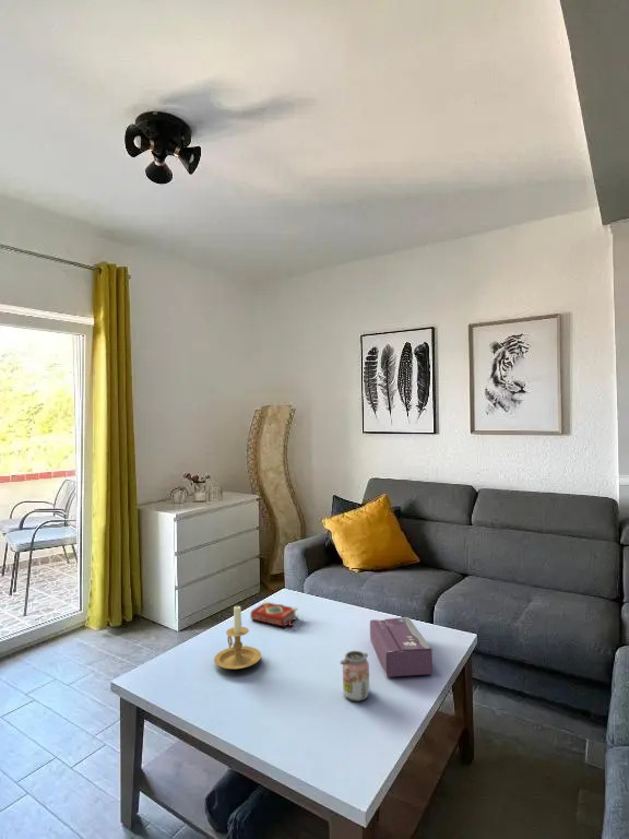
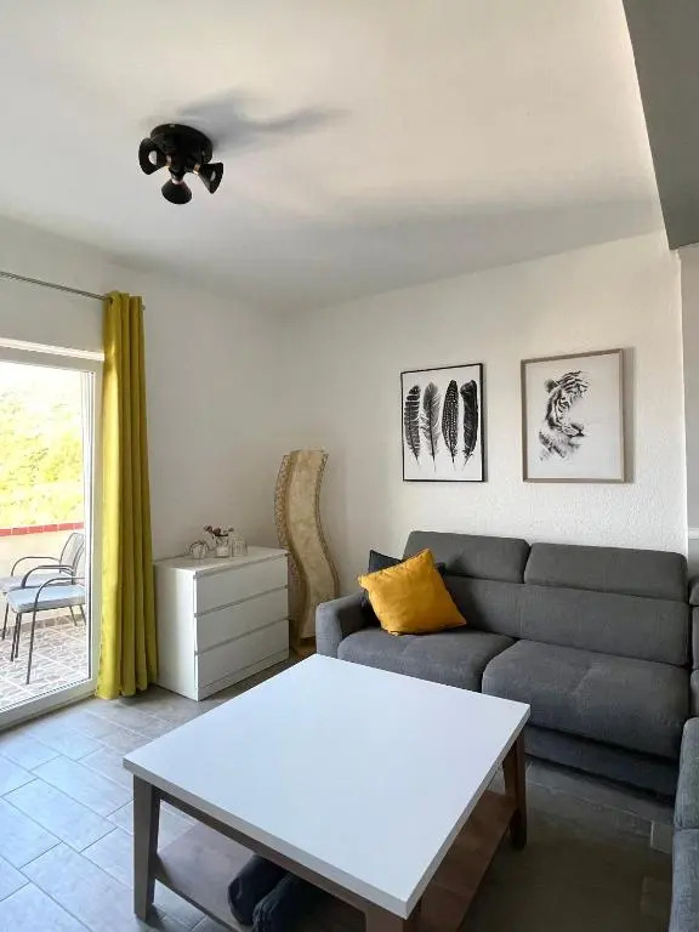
- candle holder [213,603,262,670]
- beverage can [339,650,370,702]
- tissue box [369,616,434,678]
- book [249,601,299,628]
